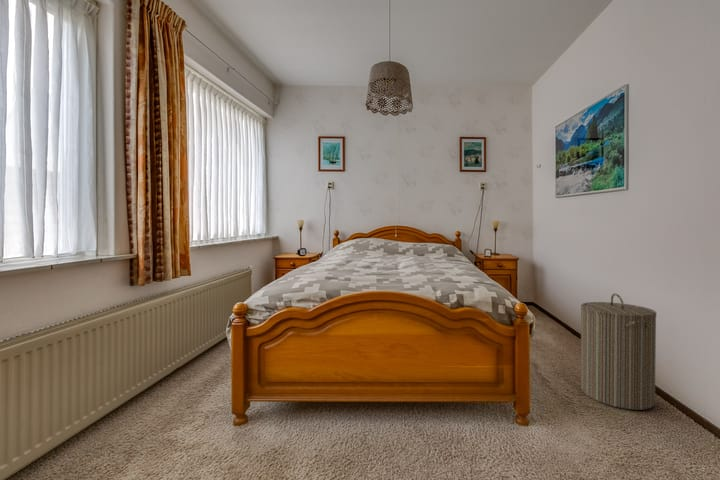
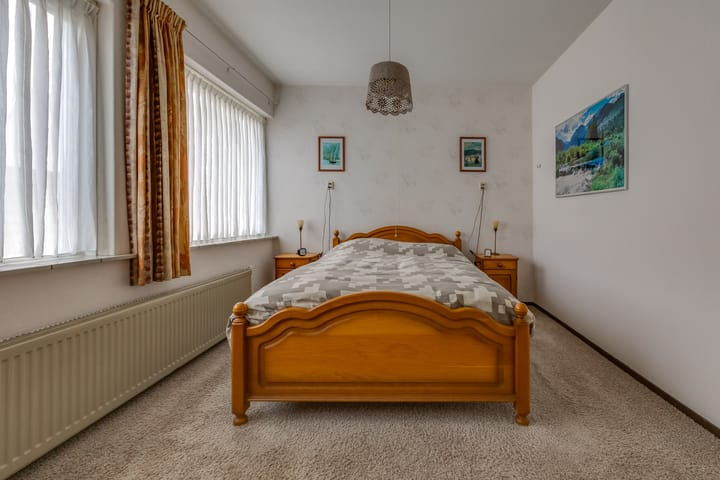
- laundry hamper [580,292,658,411]
